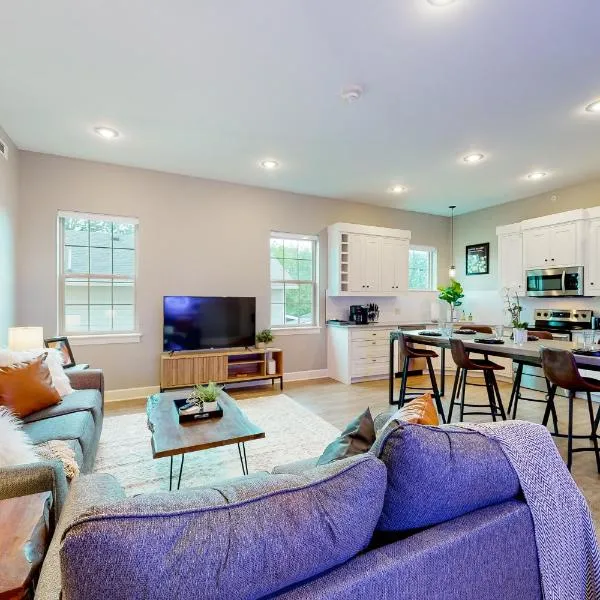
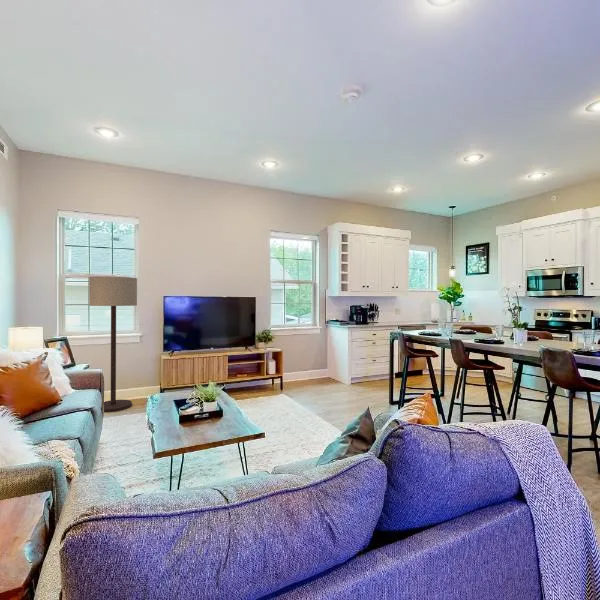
+ floor lamp [88,275,138,413]
